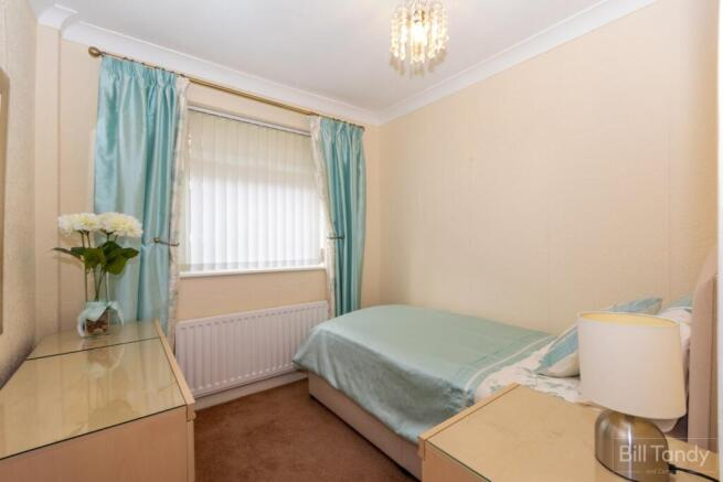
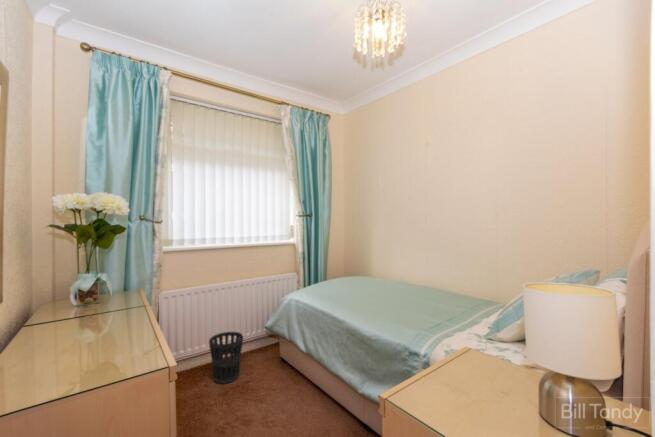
+ wastebasket [208,331,244,385]
